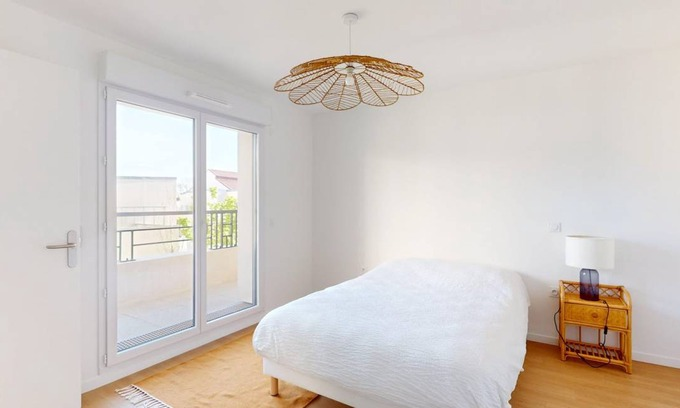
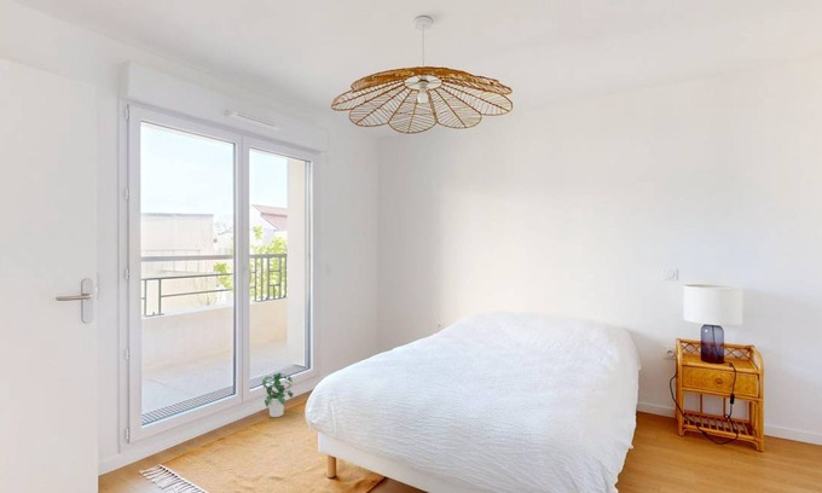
+ potted plant [260,372,294,418]
